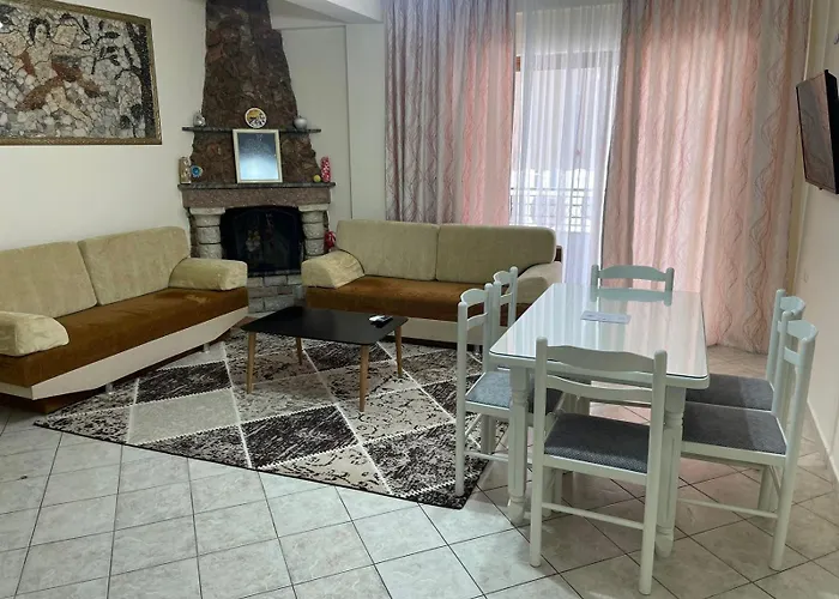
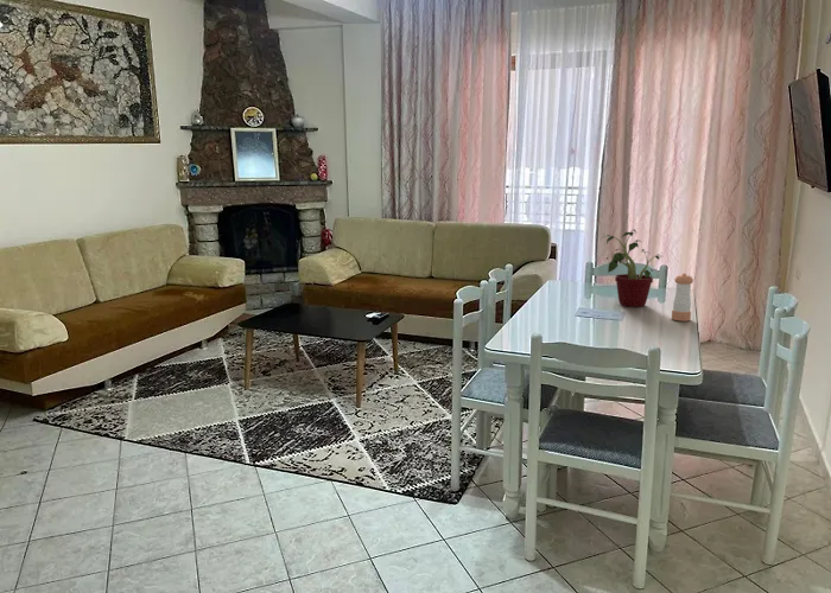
+ potted plant [600,228,665,308]
+ pepper shaker [671,273,694,323]
